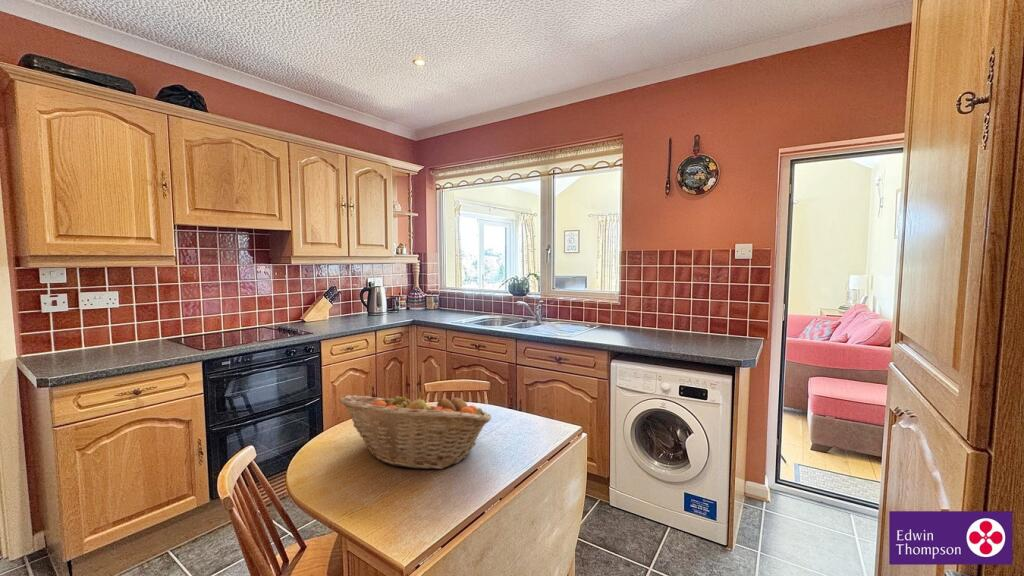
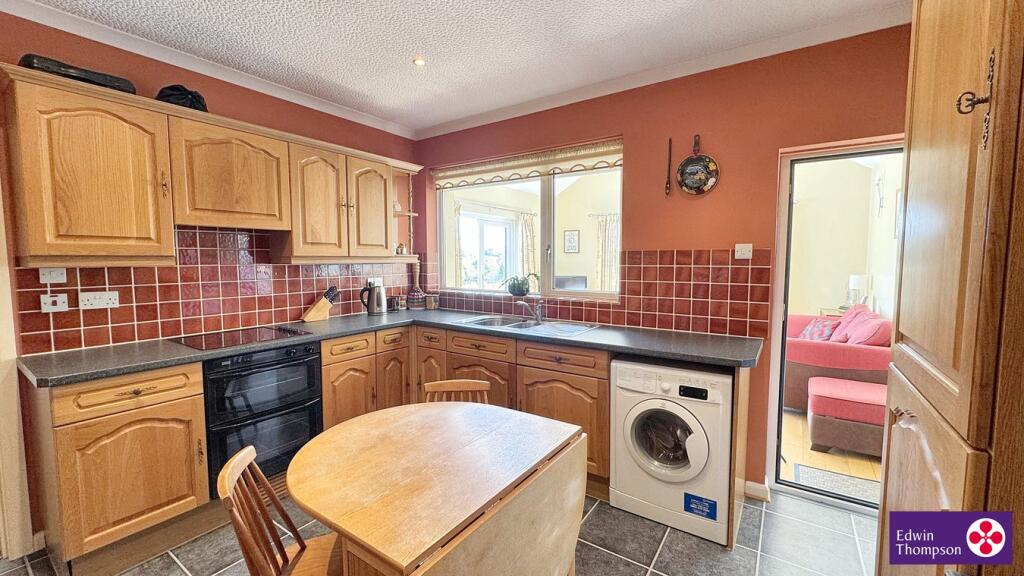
- fruit basket [338,389,493,470]
